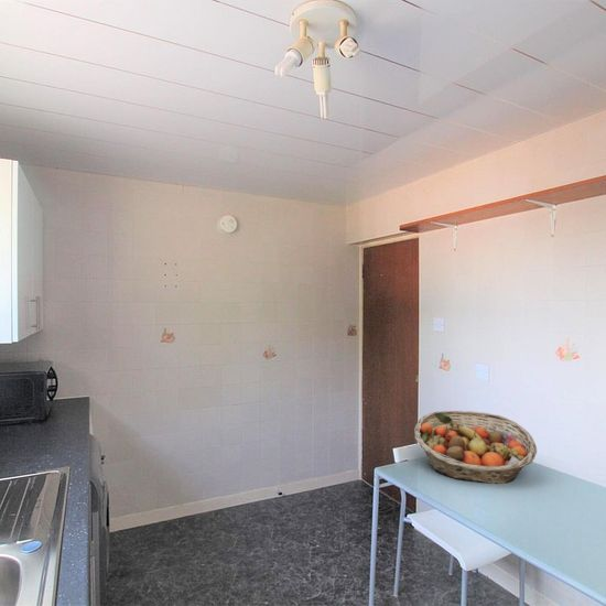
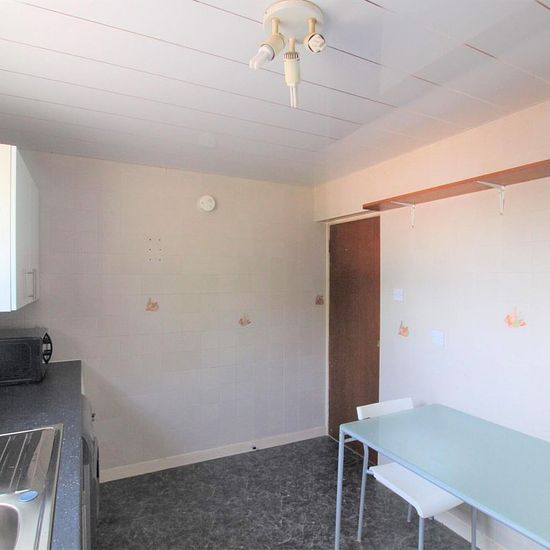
- fruit basket [413,410,538,485]
